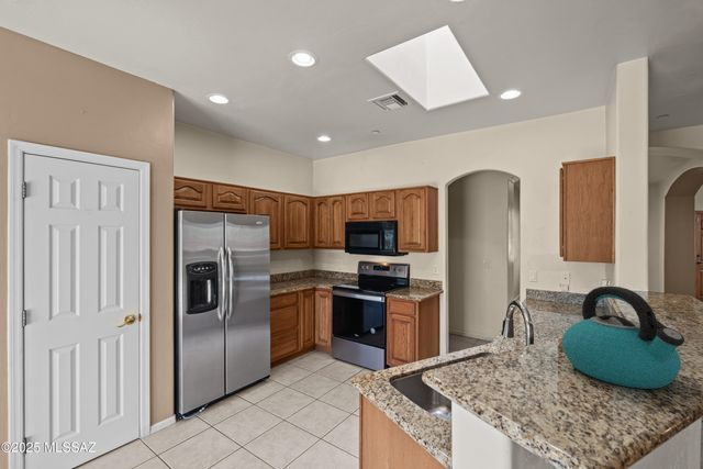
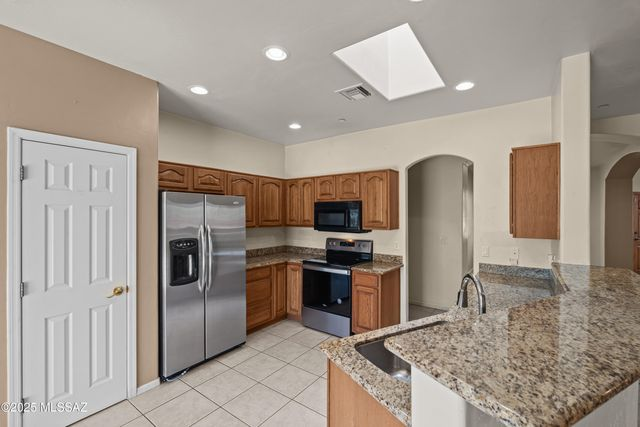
- kettle [561,286,685,390]
